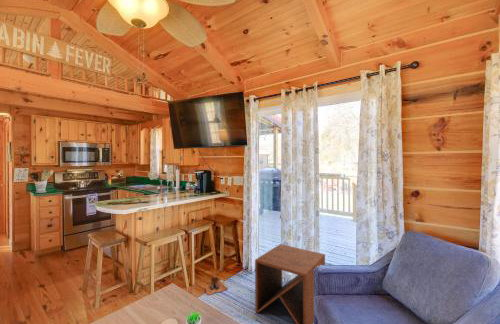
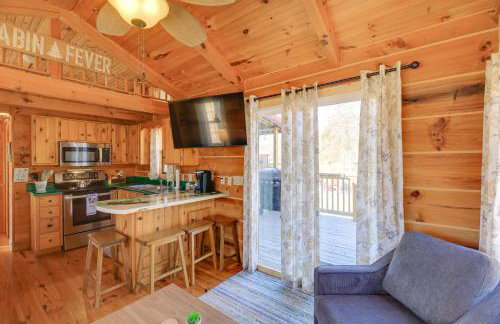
- side table [254,243,326,324]
- boots [204,275,228,296]
